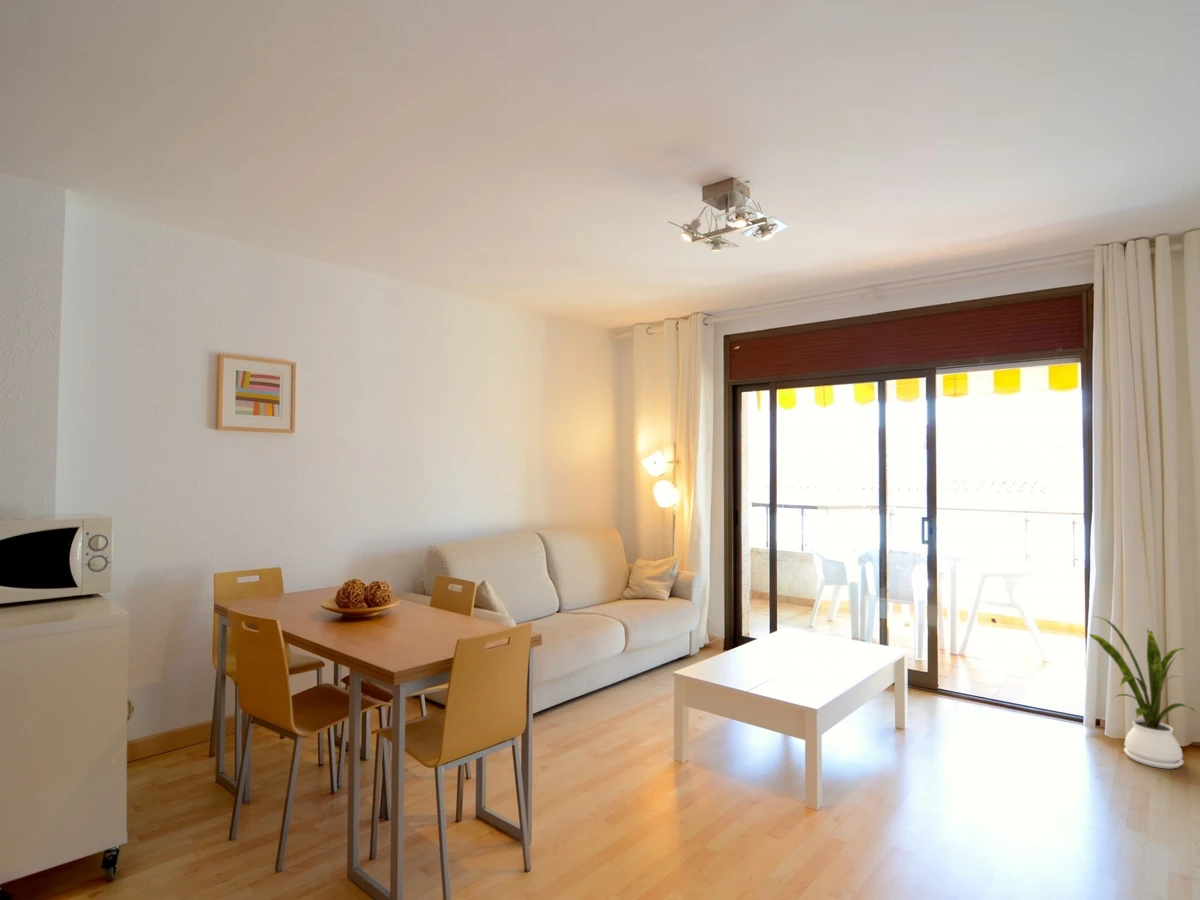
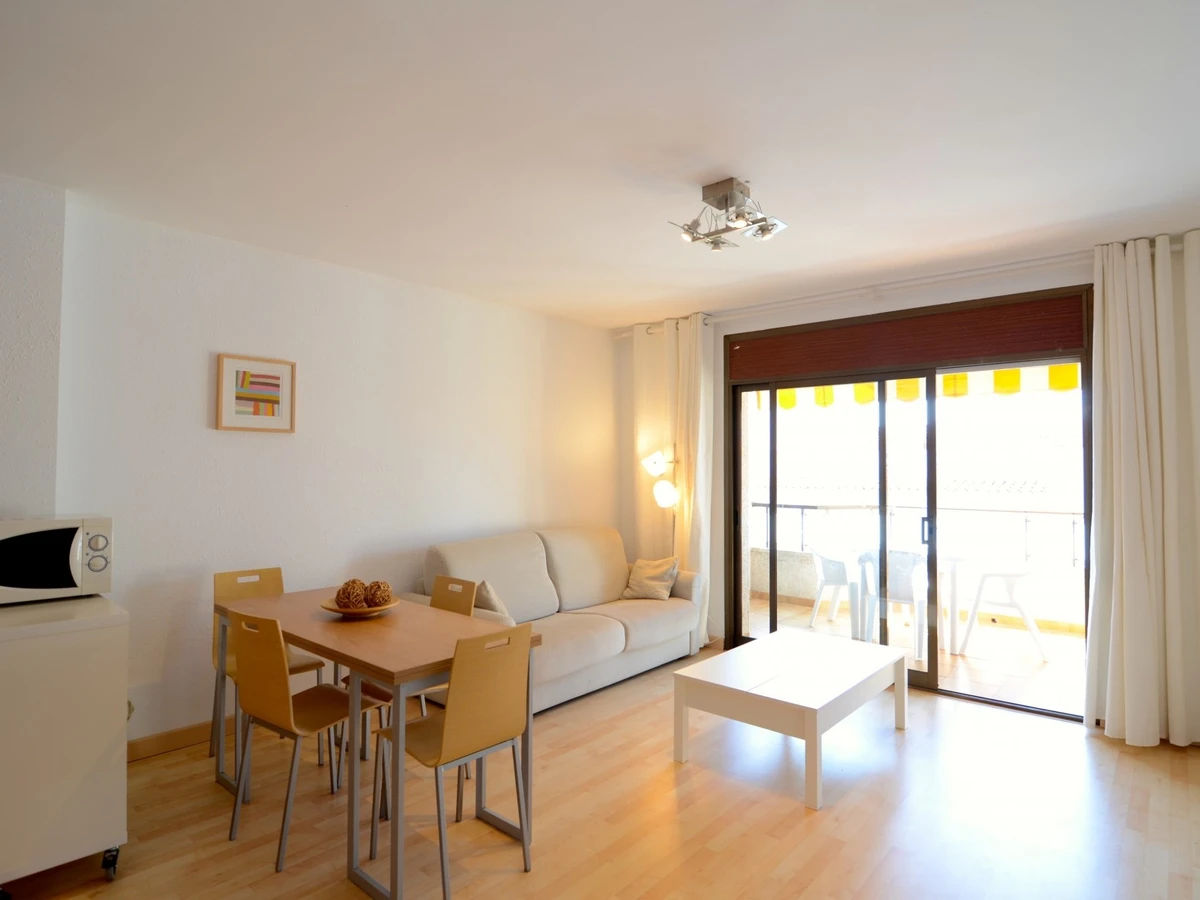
- house plant [1087,615,1197,769]
